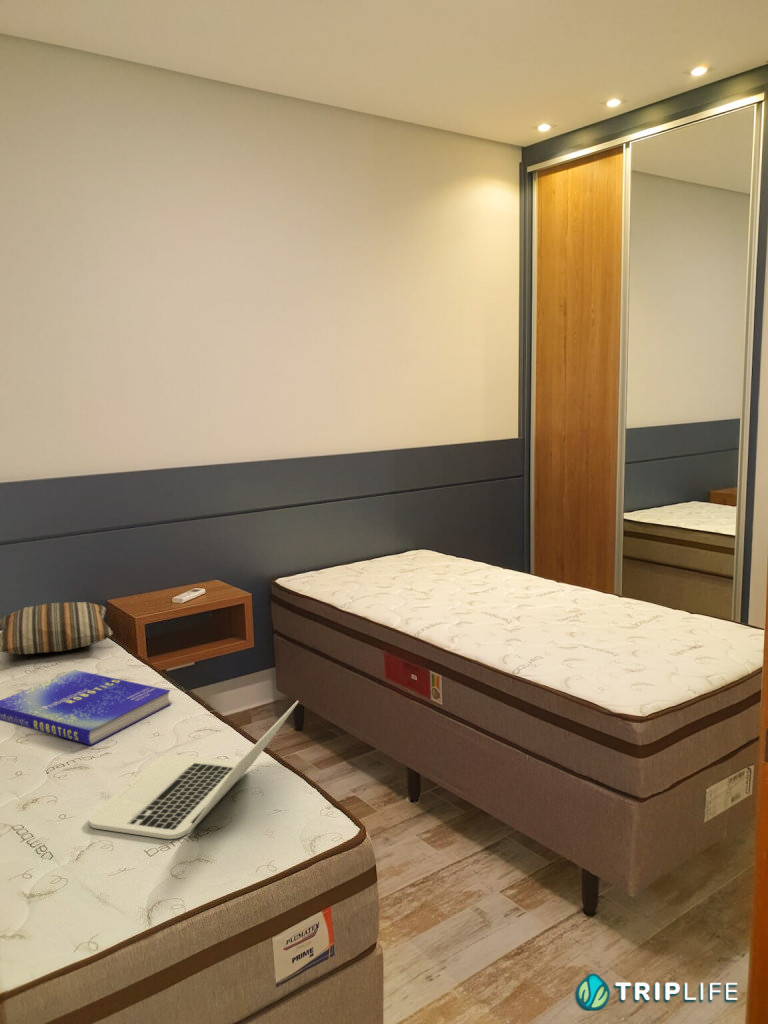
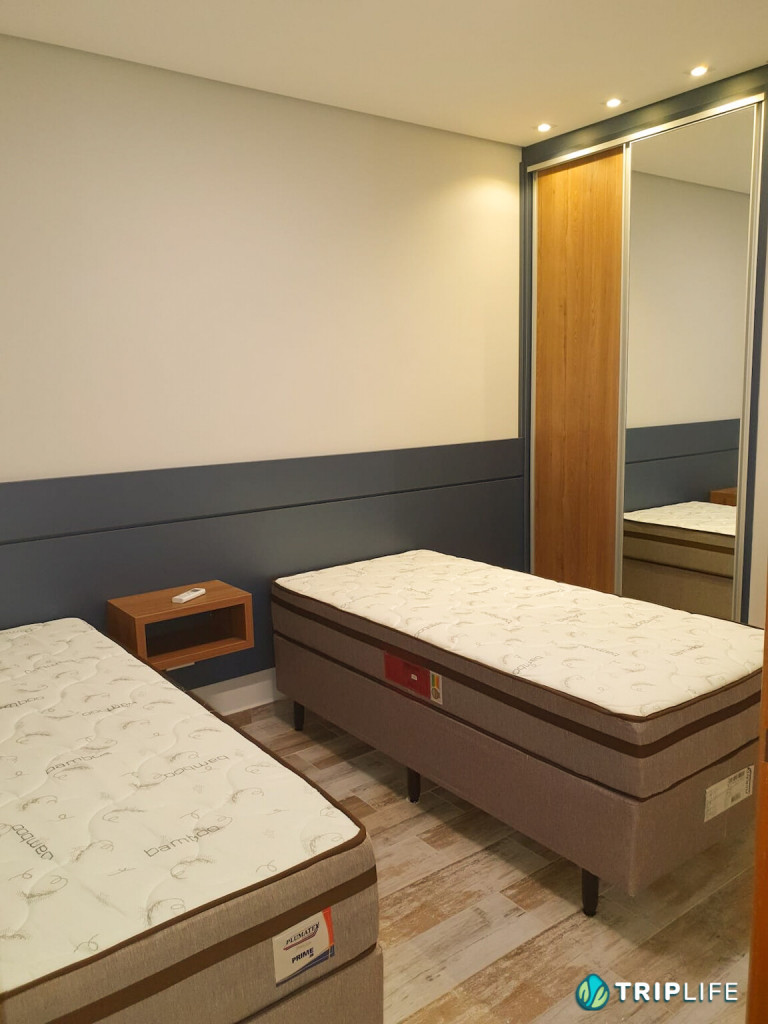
- book [0,669,172,746]
- pillow [0,601,114,655]
- laptop [88,700,300,840]
